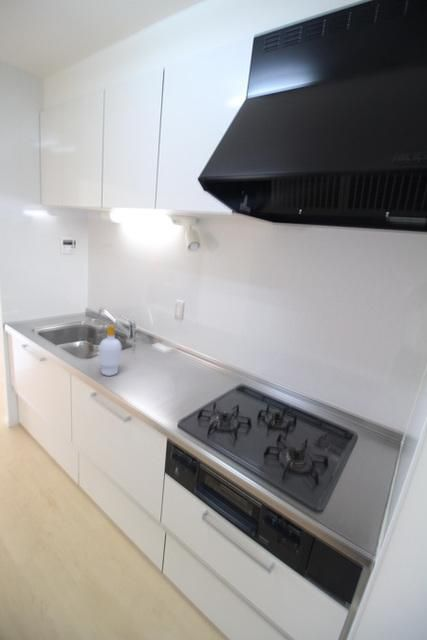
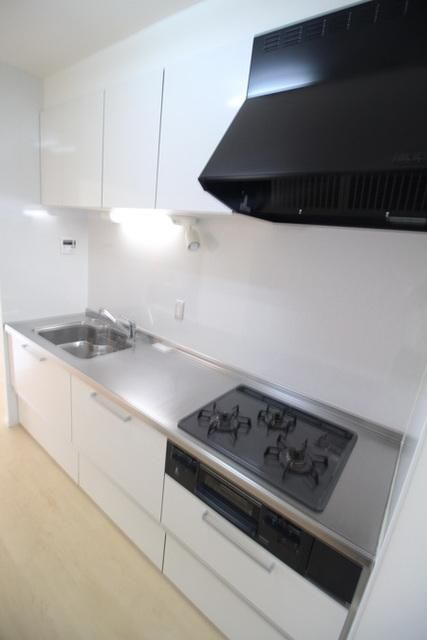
- soap bottle [98,324,123,377]
